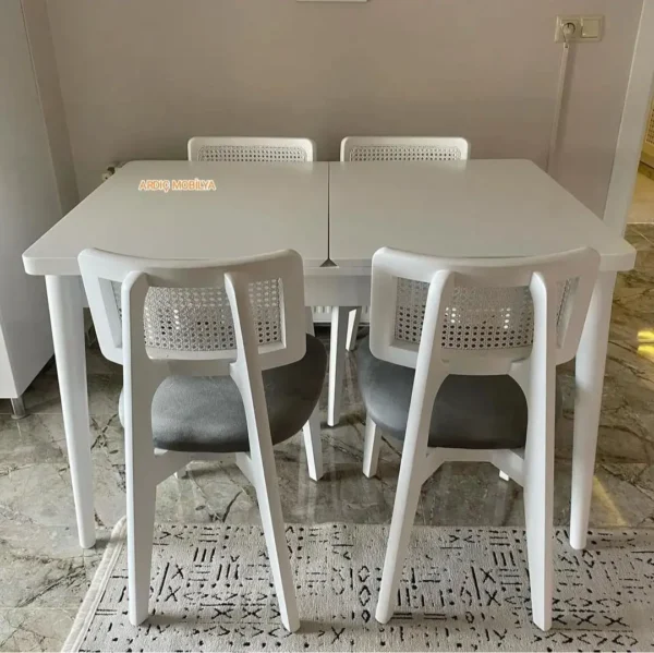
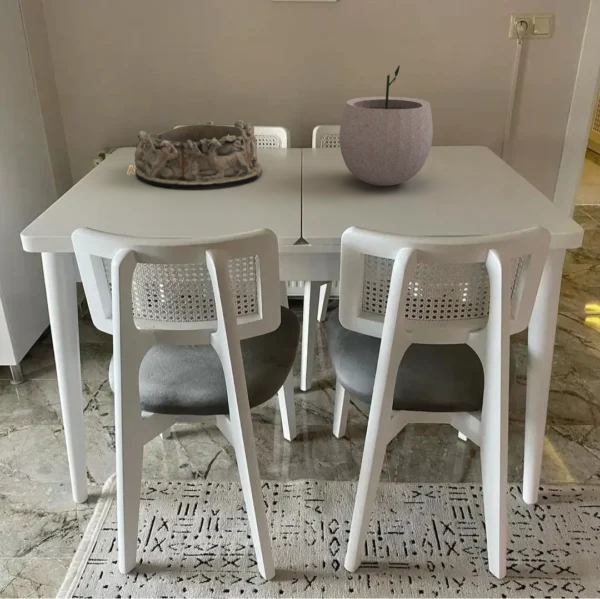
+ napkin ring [134,119,263,189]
+ plant pot [338,65,434,187]
